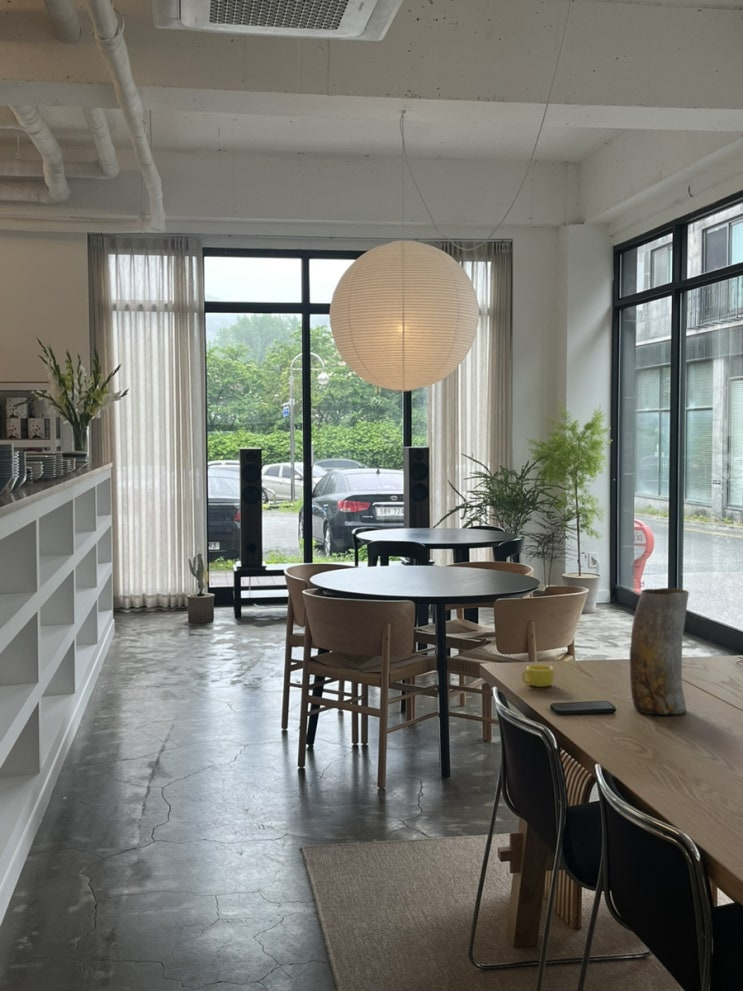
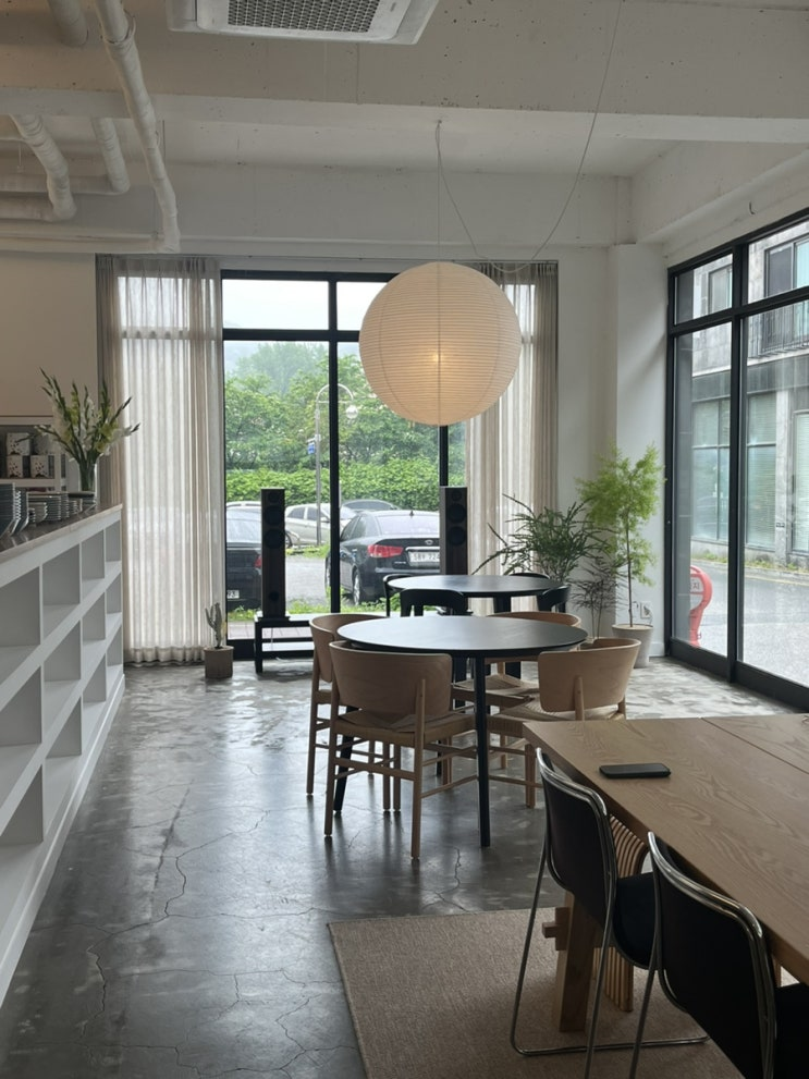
- vase [629,587,690,716]
- cup [521,664,555,688]
